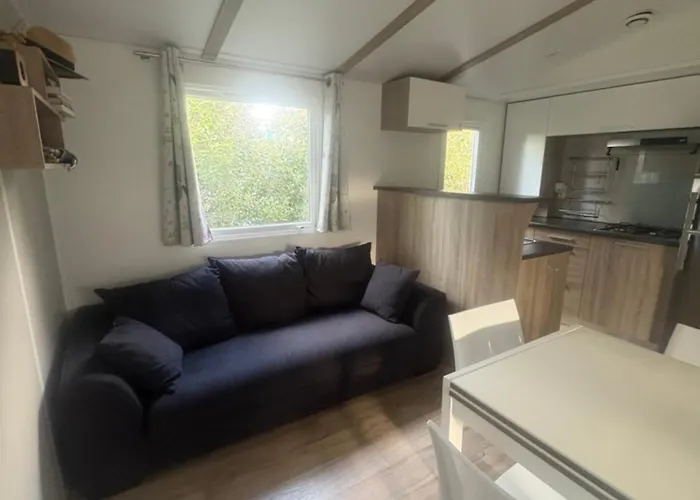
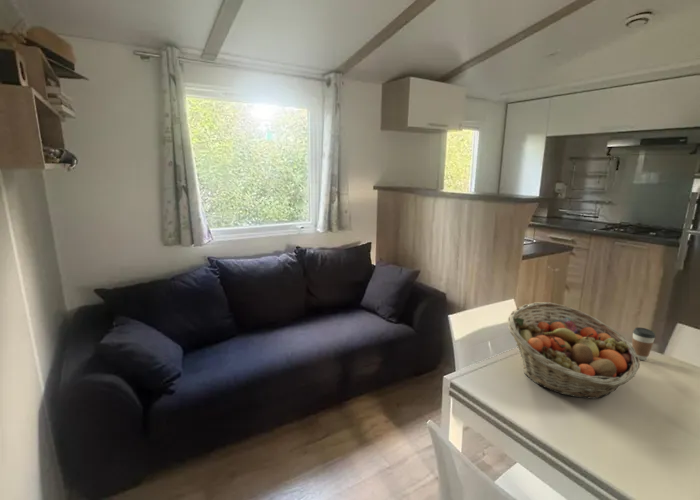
+ fruit basket [507,301,641,400]
+ coffee cup [631,326,657,361]
